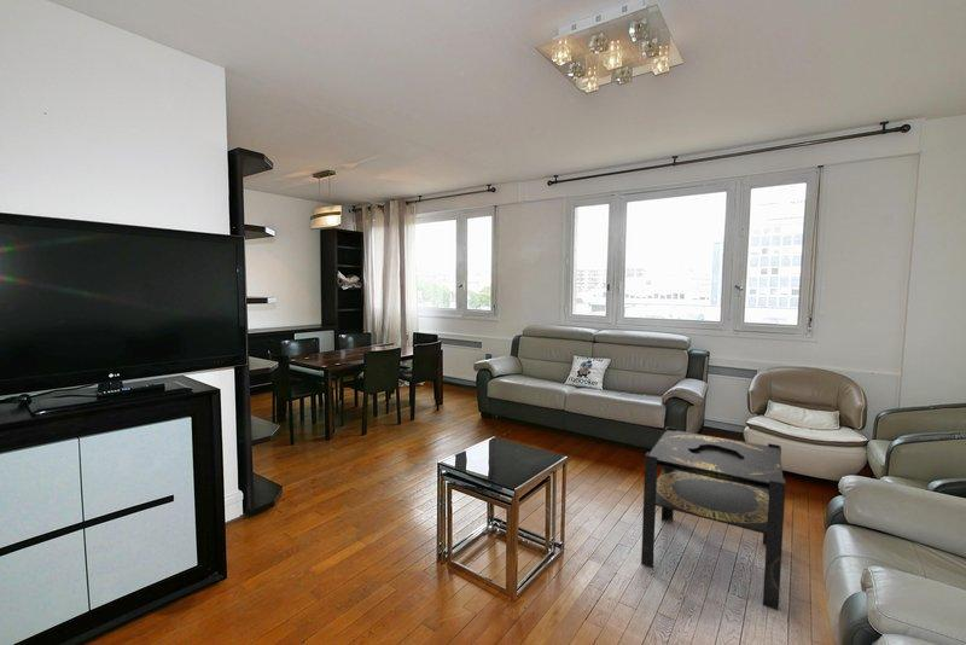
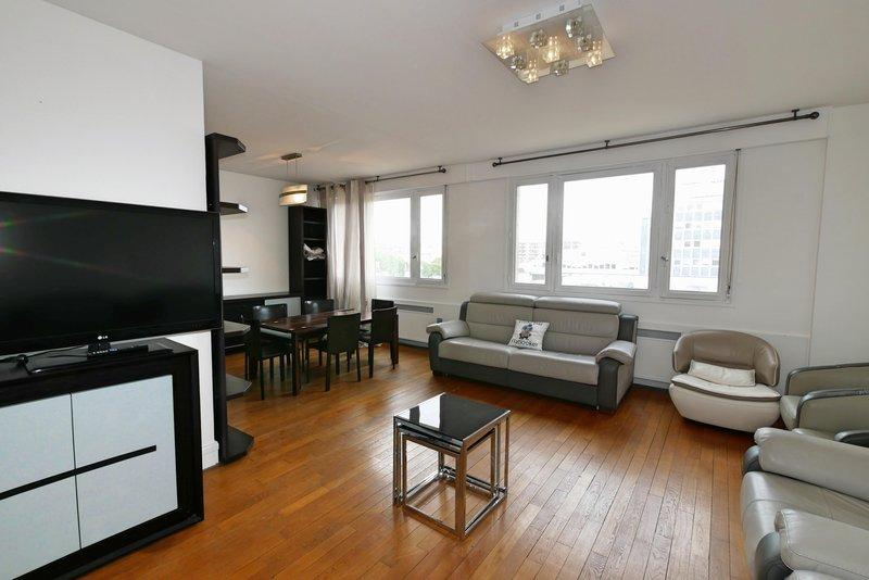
- side table [640,426,787,611]
